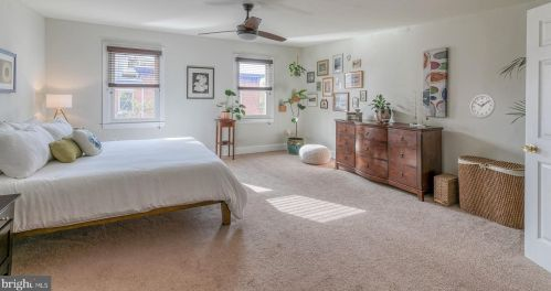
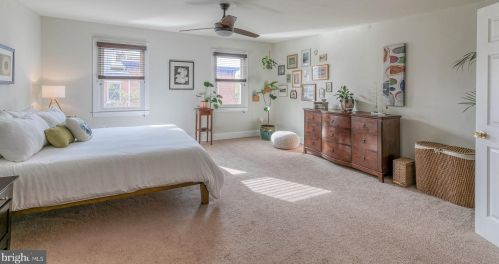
- wall clock [468,93,497,119]
